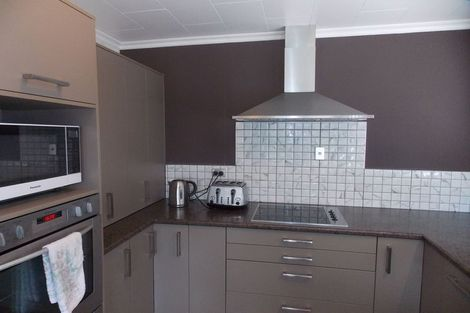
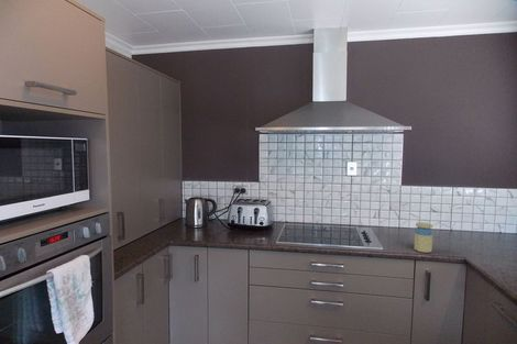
+ jar [414,222,435,254]
